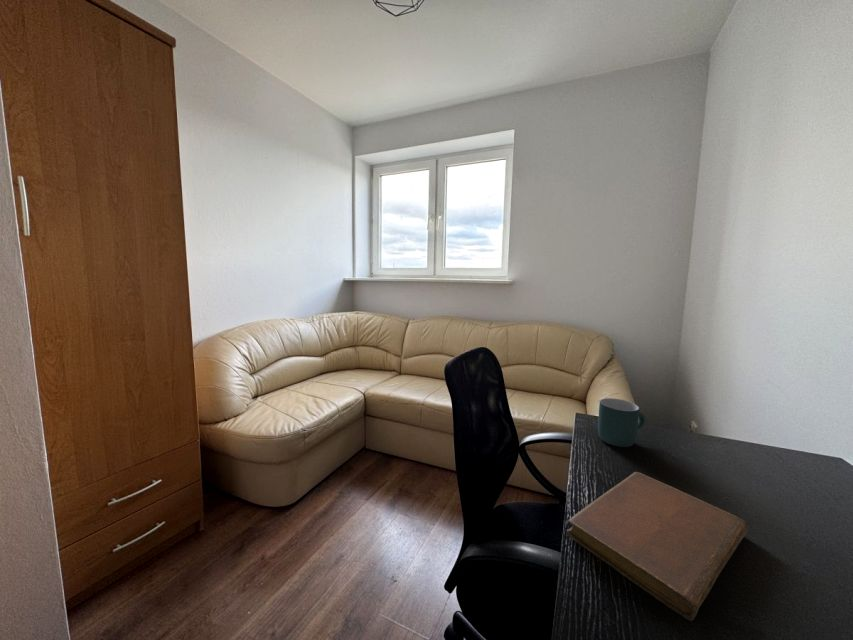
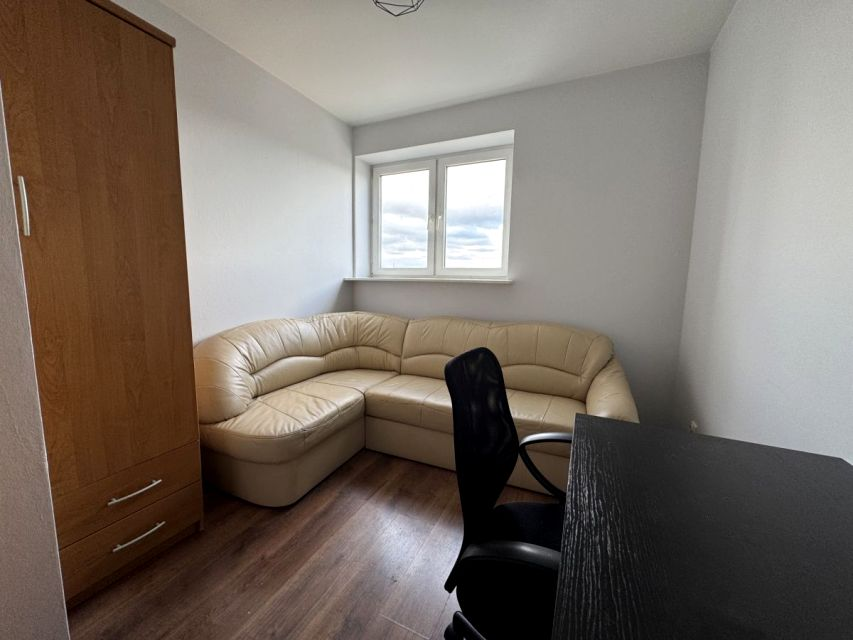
- notebook [566,471,749,622]
- mug [597,397,646,448]
